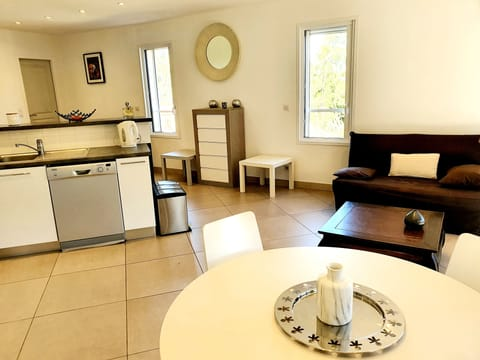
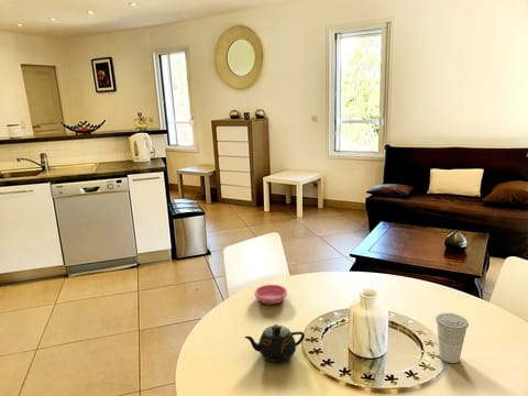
+ teapot [243,323,306,363]
+ saucer [253,284,288,306]
+ cup [435,312,470,364]
